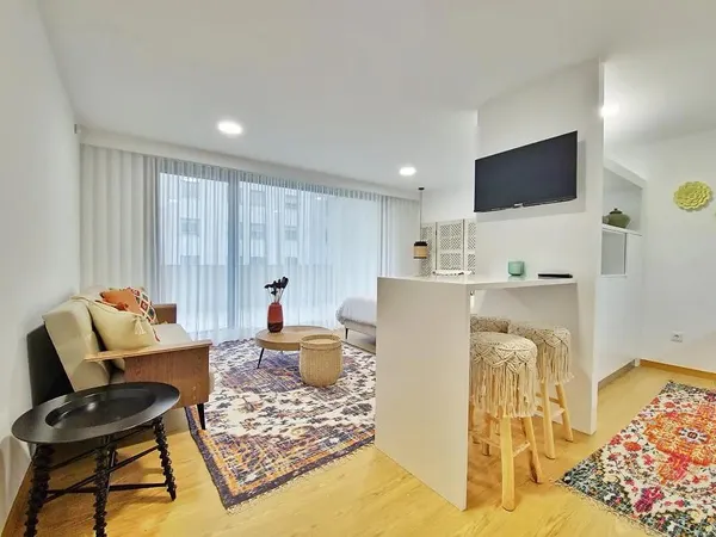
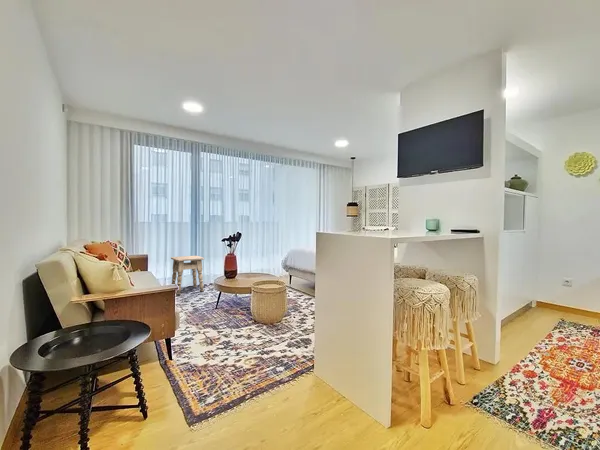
+ side table [170,255,205,296]
